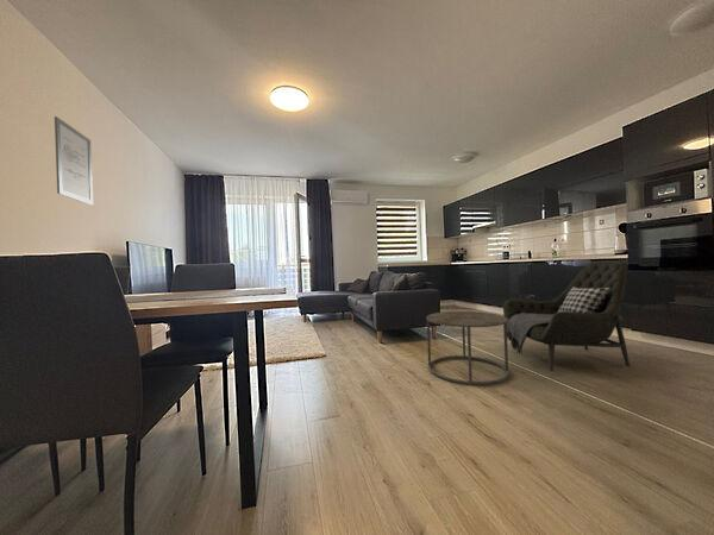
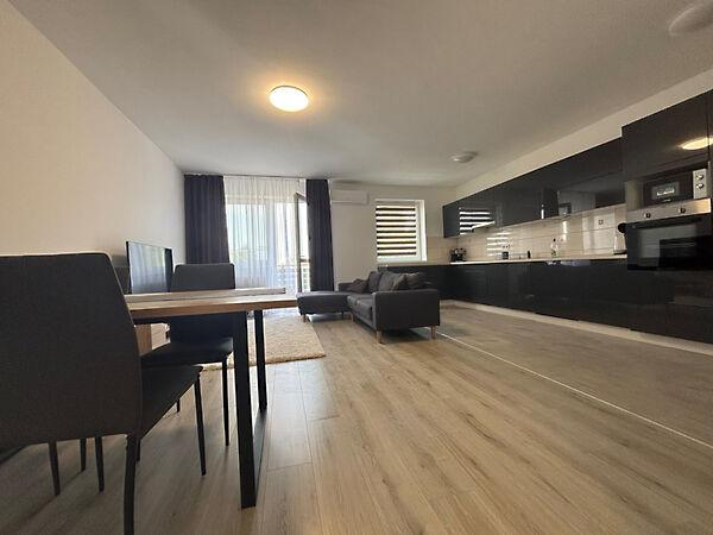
- side table [426,310,511,386]
- wall art [54,115,94,206]
- armchair [502,259,631,371]
